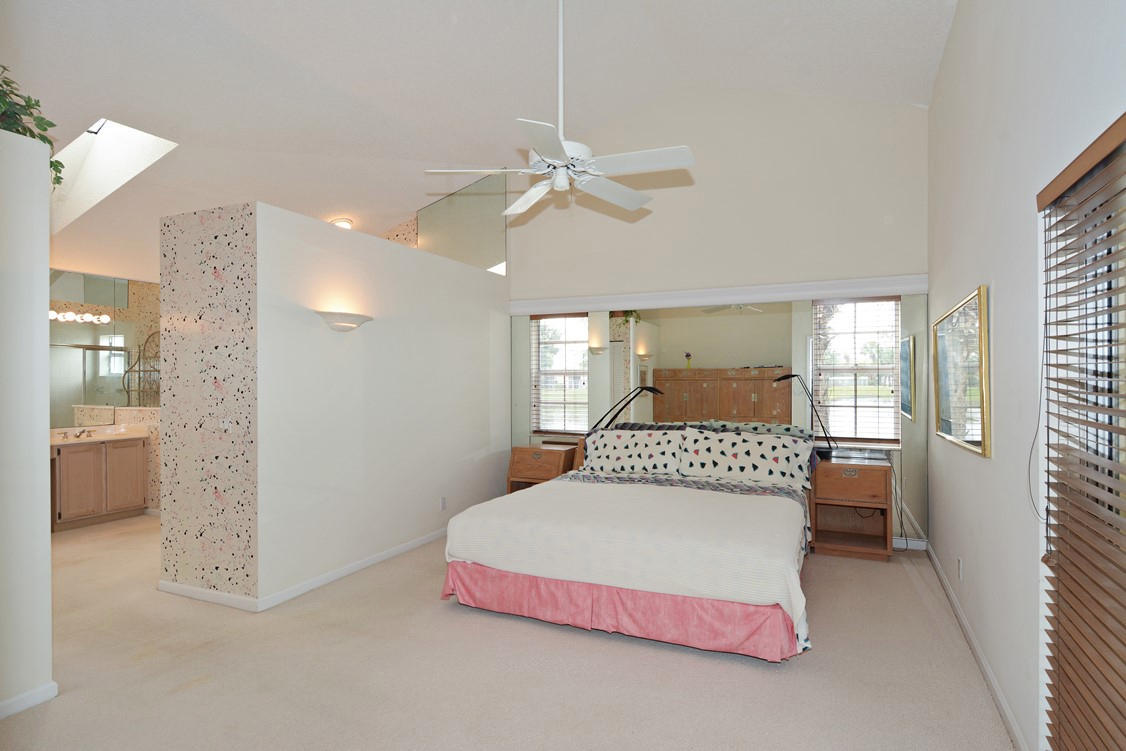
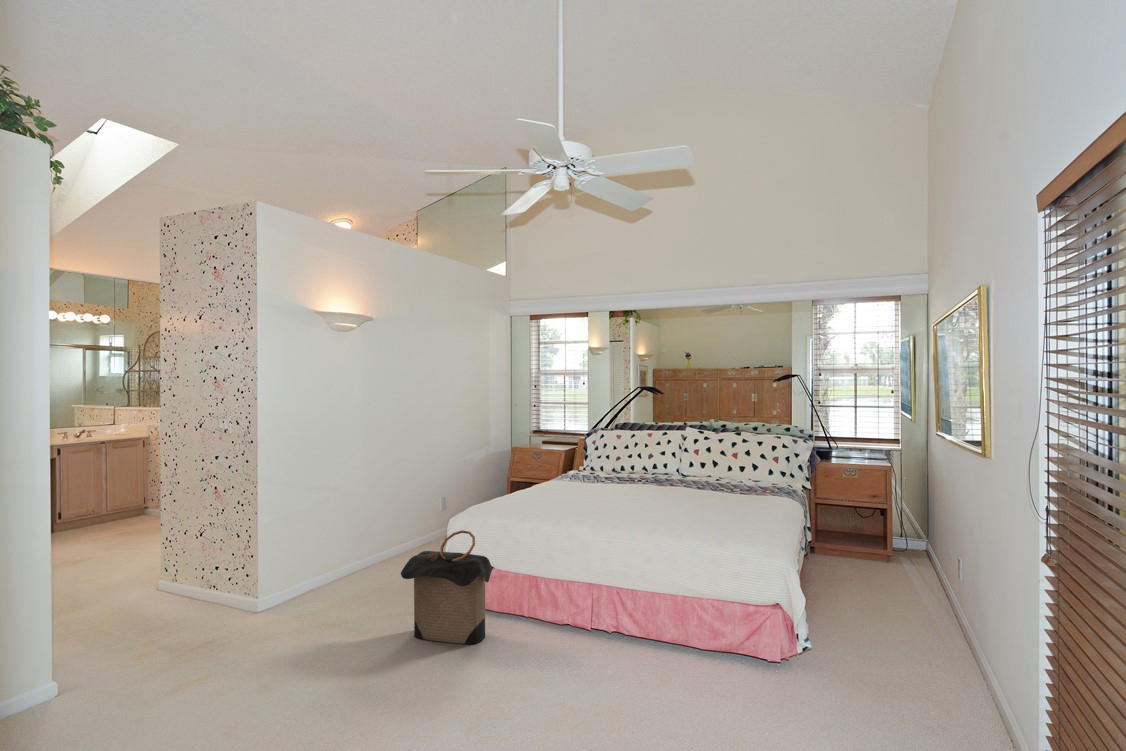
+ laundry hamper [400,529,495,645]
